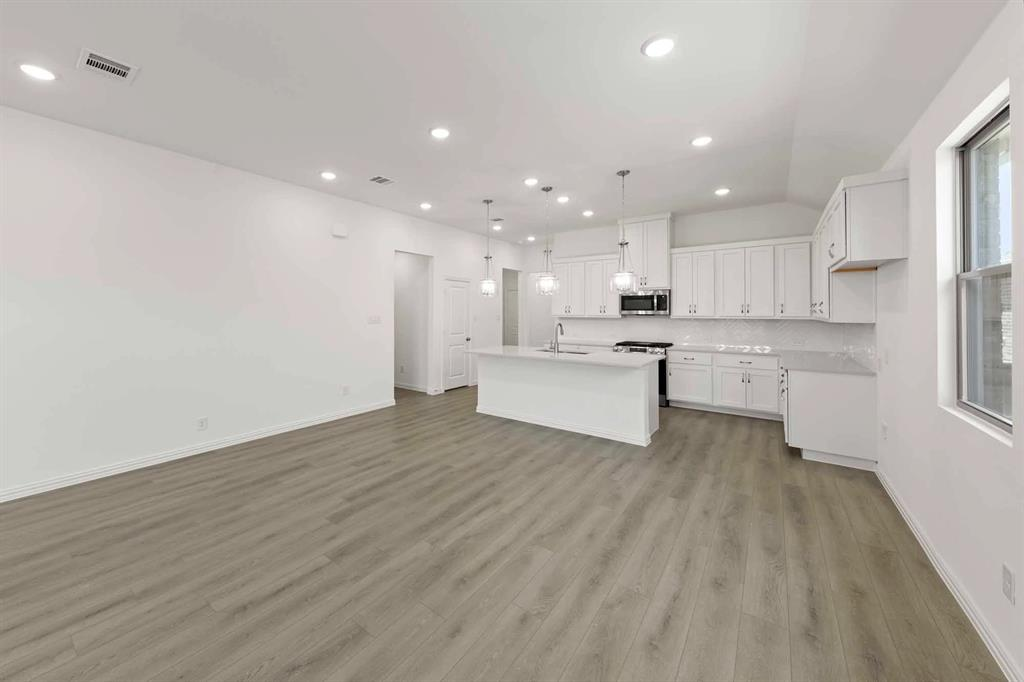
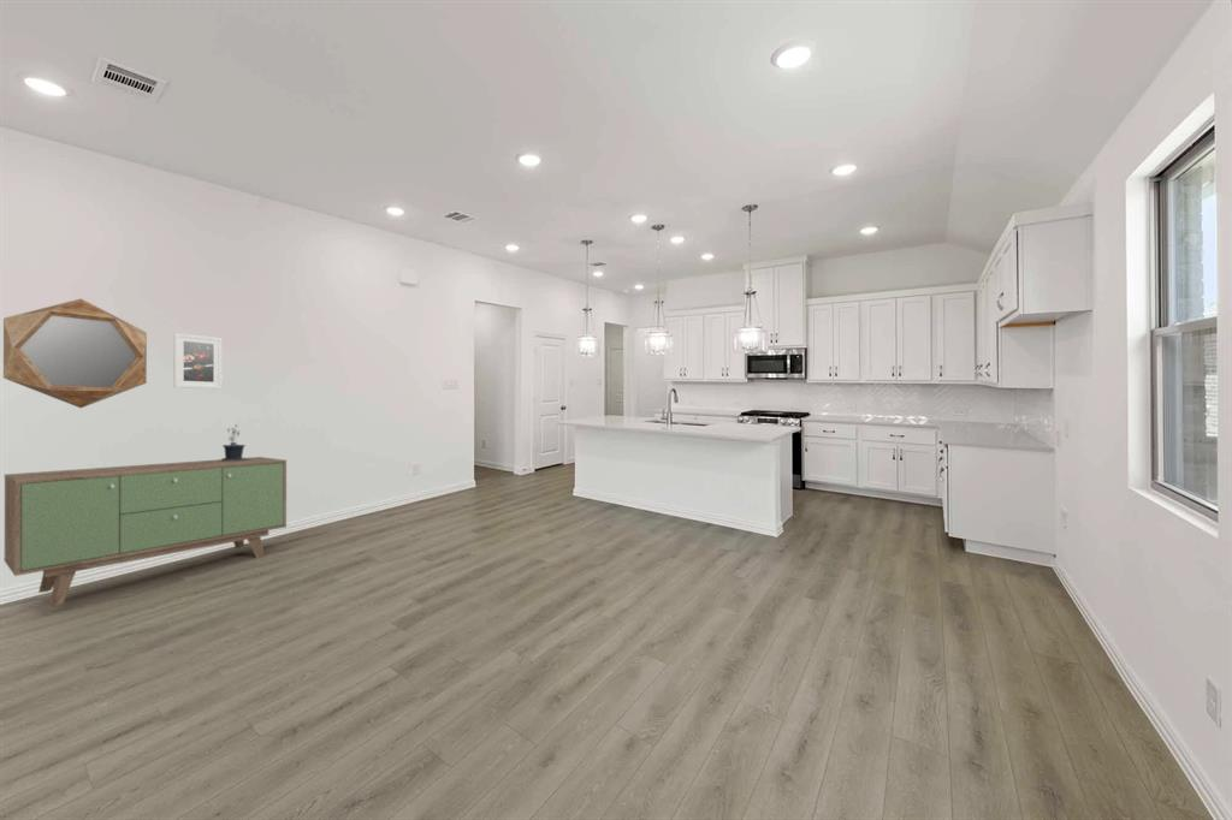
+ sideboard [2,456,288,607]
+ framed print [173,332,224,390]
+ home mirror [2,297,148,409]
+ potted plant [220,423,249,460]
